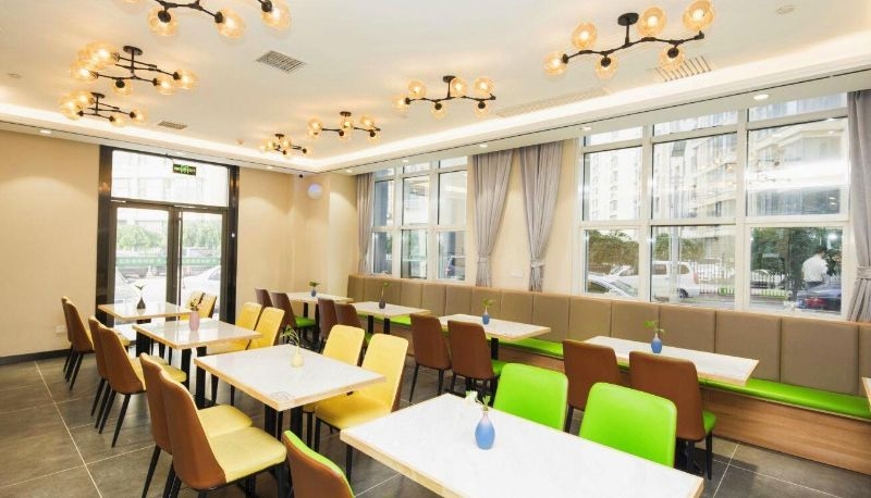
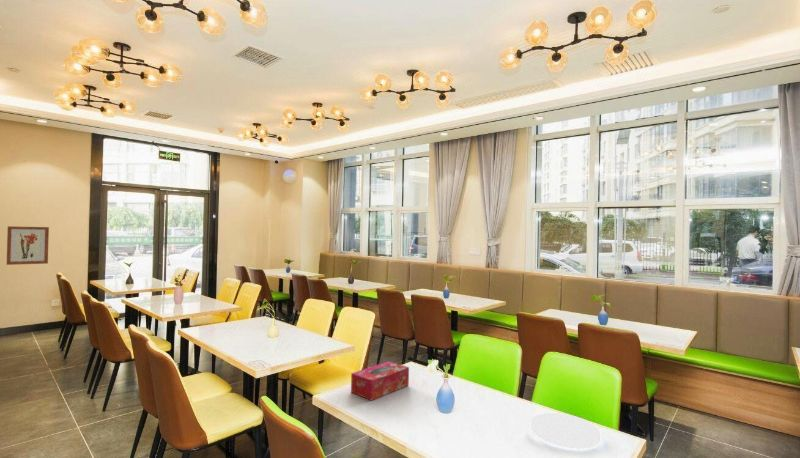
+ plate [530,412,601,450]
+ tissue box [350,360,410,401]
+ wall art [5,225,50,266]
